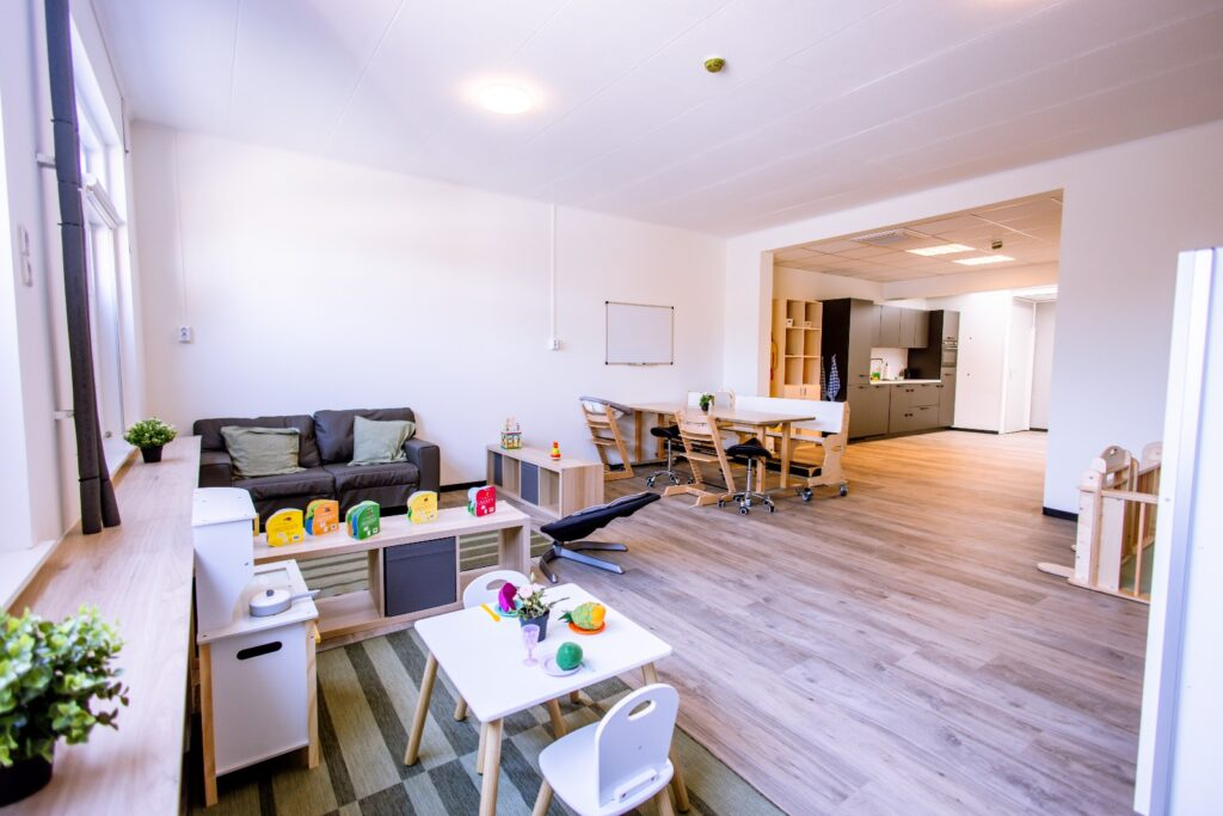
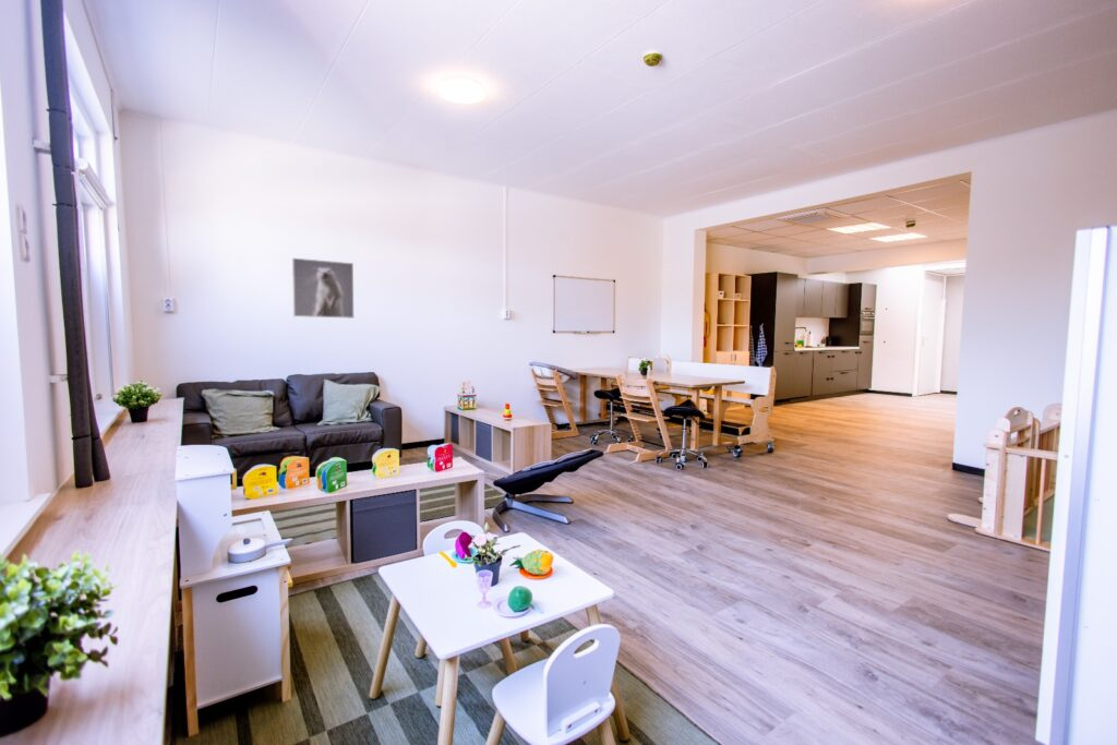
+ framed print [291,257,355,320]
